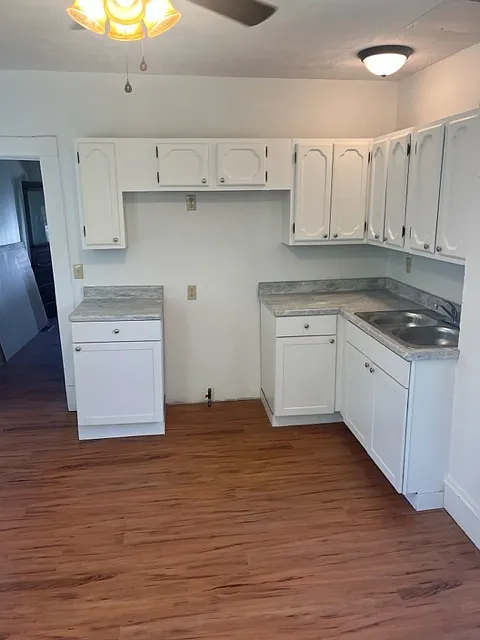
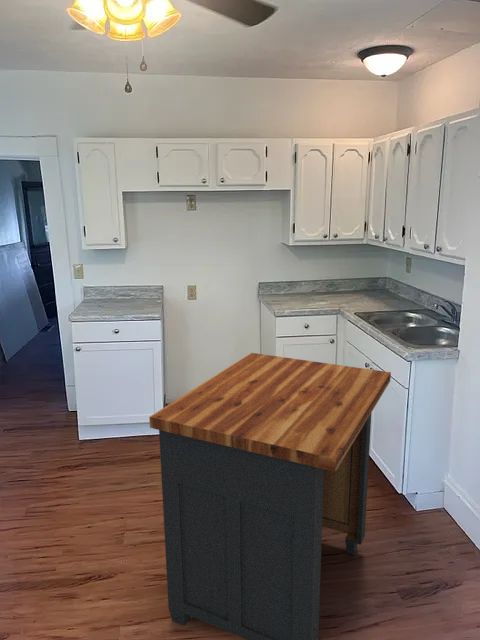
+ kitchen island [148,352,392,640]
